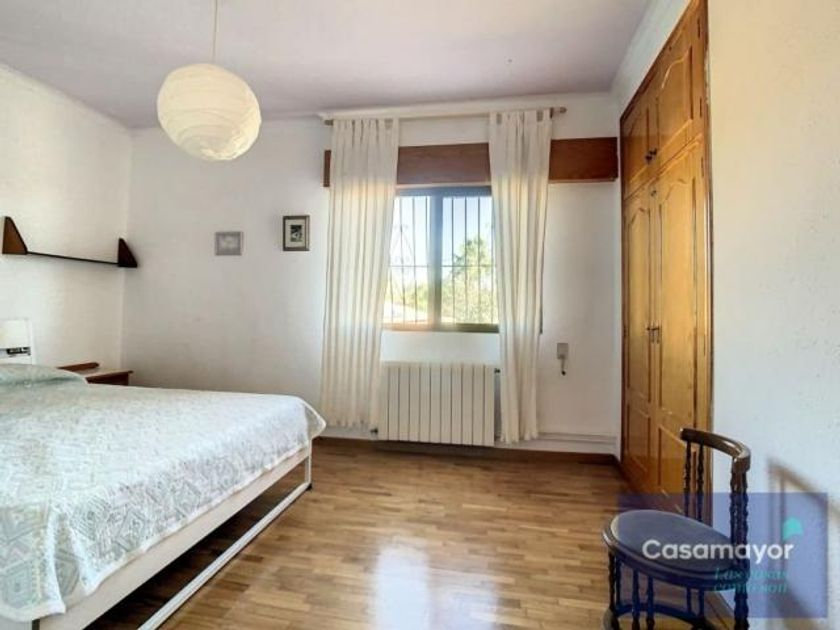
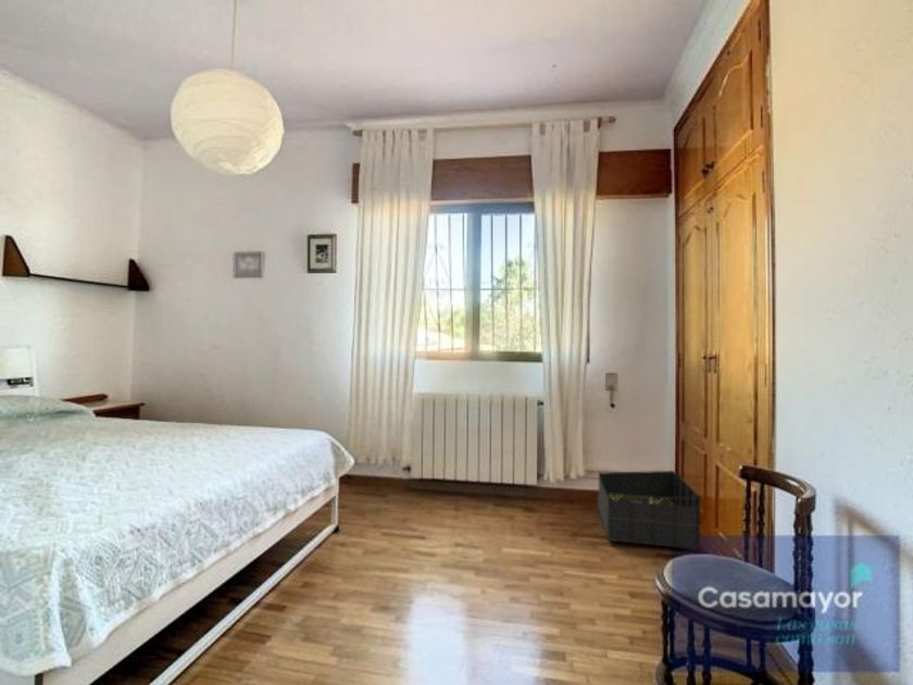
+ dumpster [597,470,702,550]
